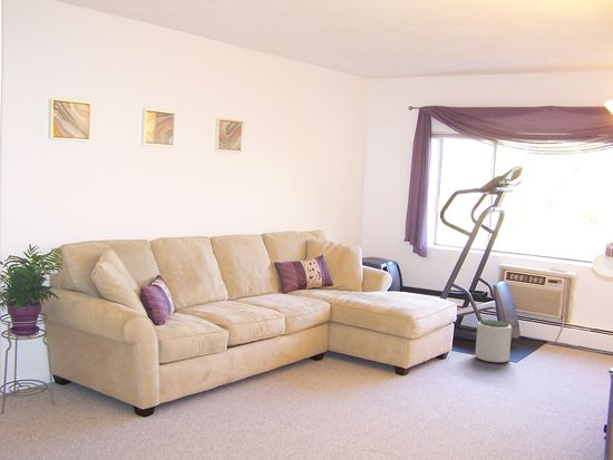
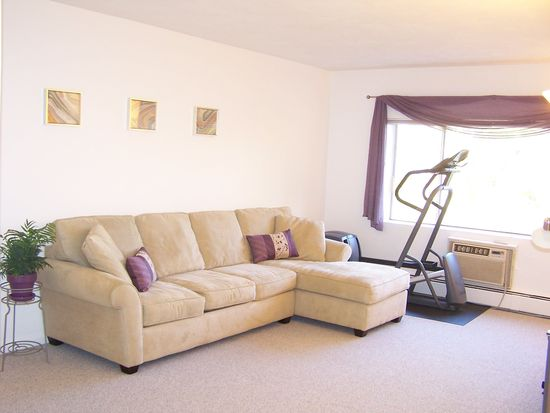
- plant pot [475,319,513,364]
